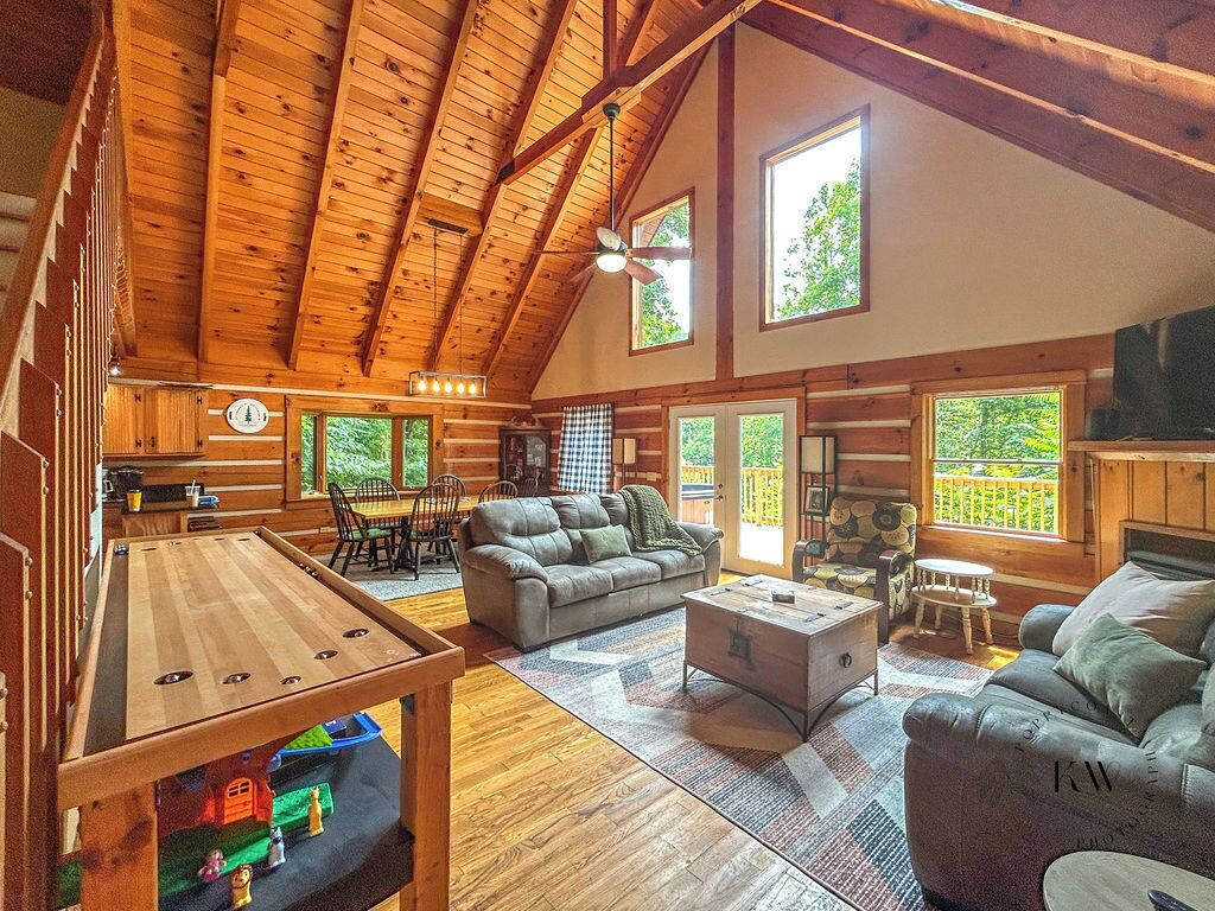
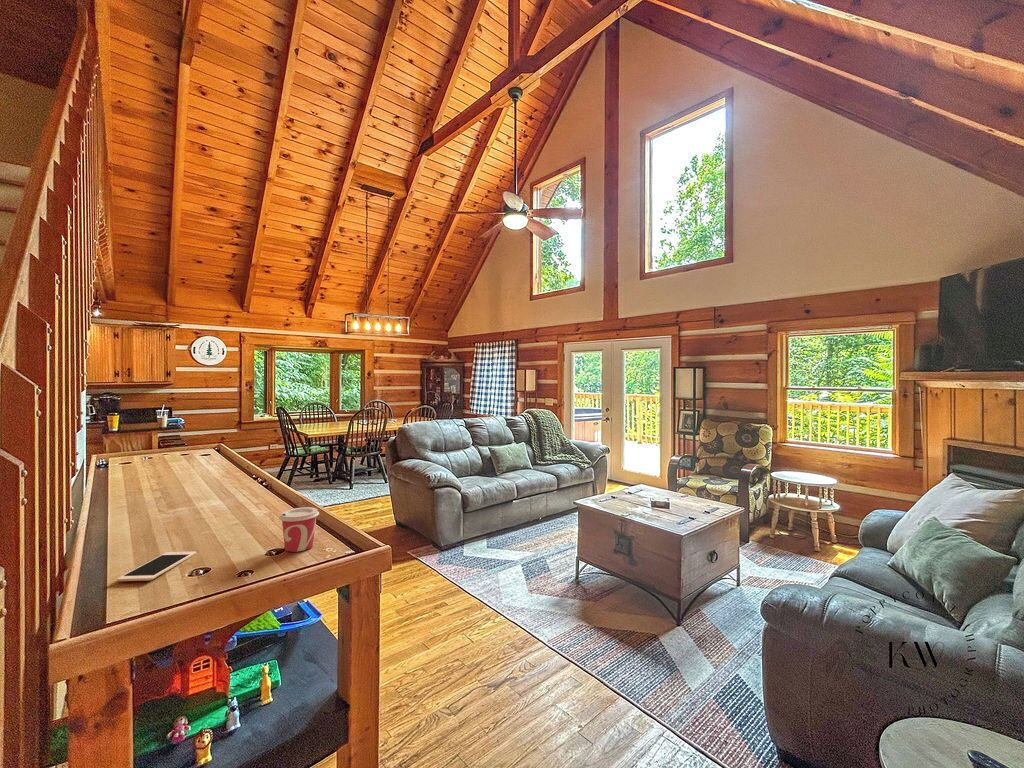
+ cell phone [116,551,197,582]
+ cup [278,506,320,553]
